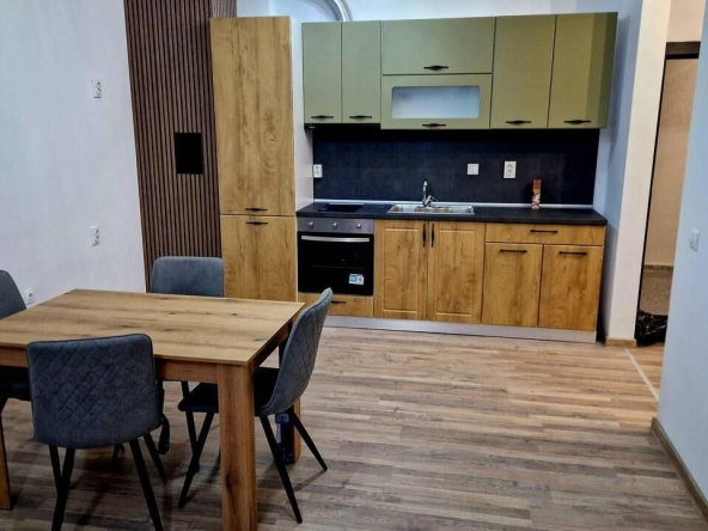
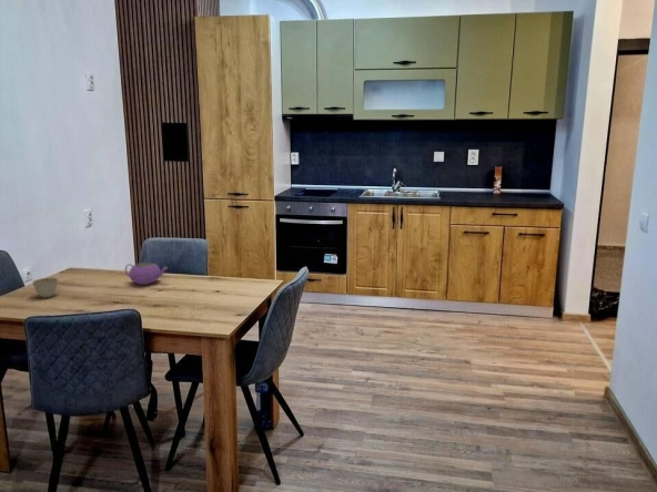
+ teapot [124,262,169,286]
+ flower pot [31,277,59,298]
